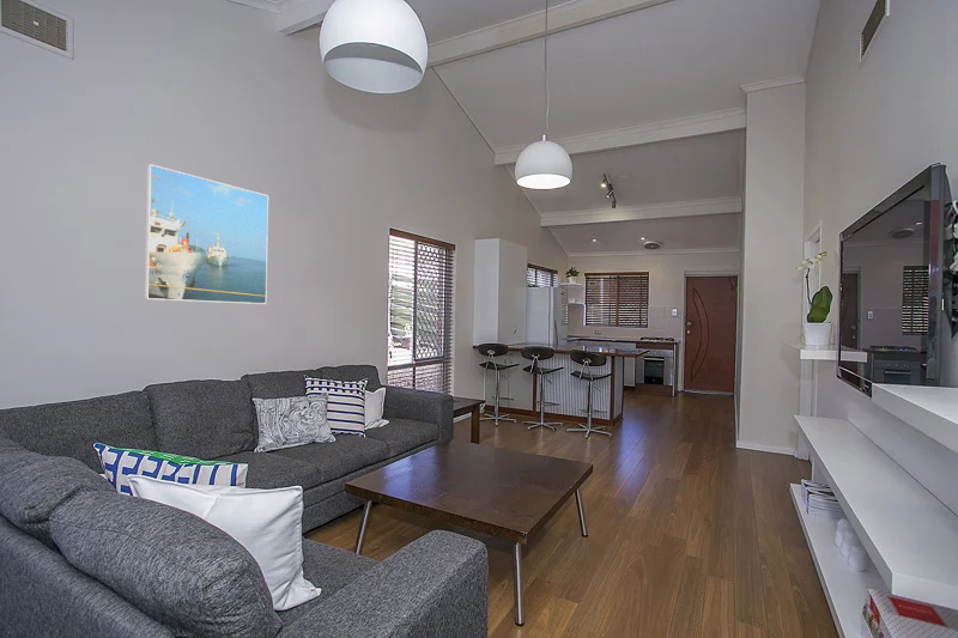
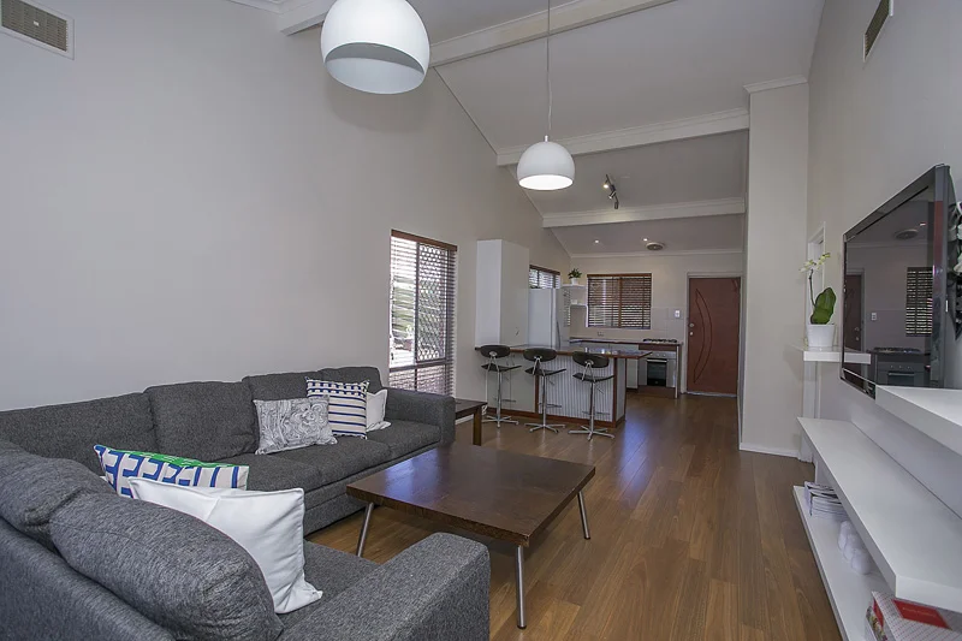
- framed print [144,163,269,305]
